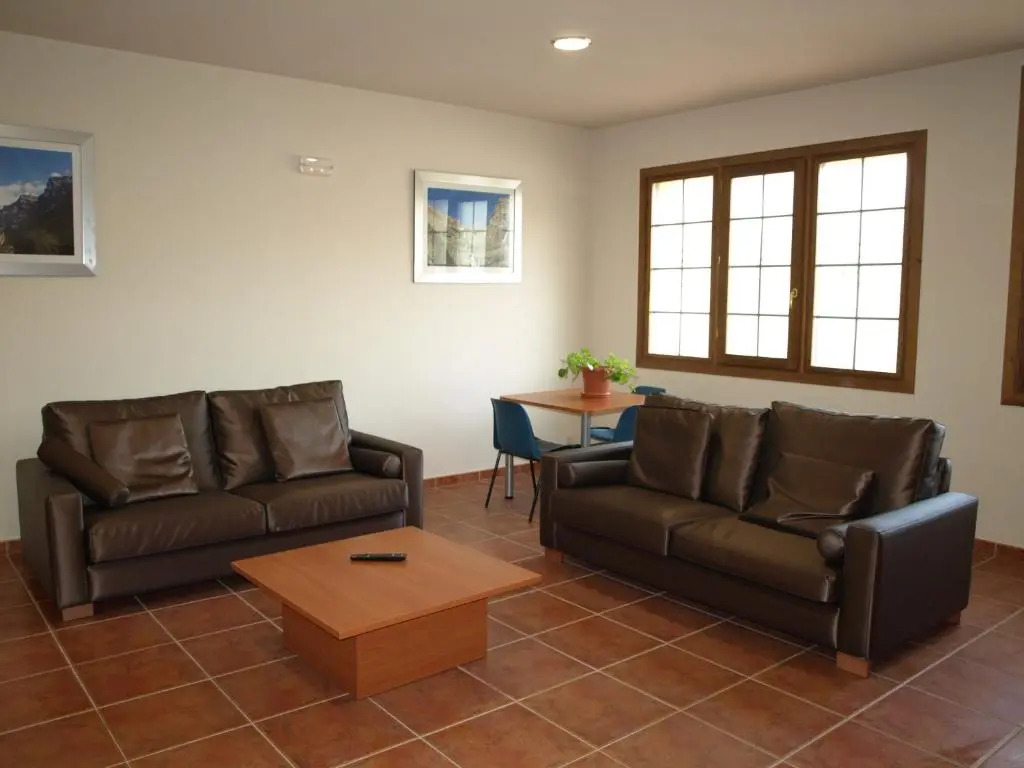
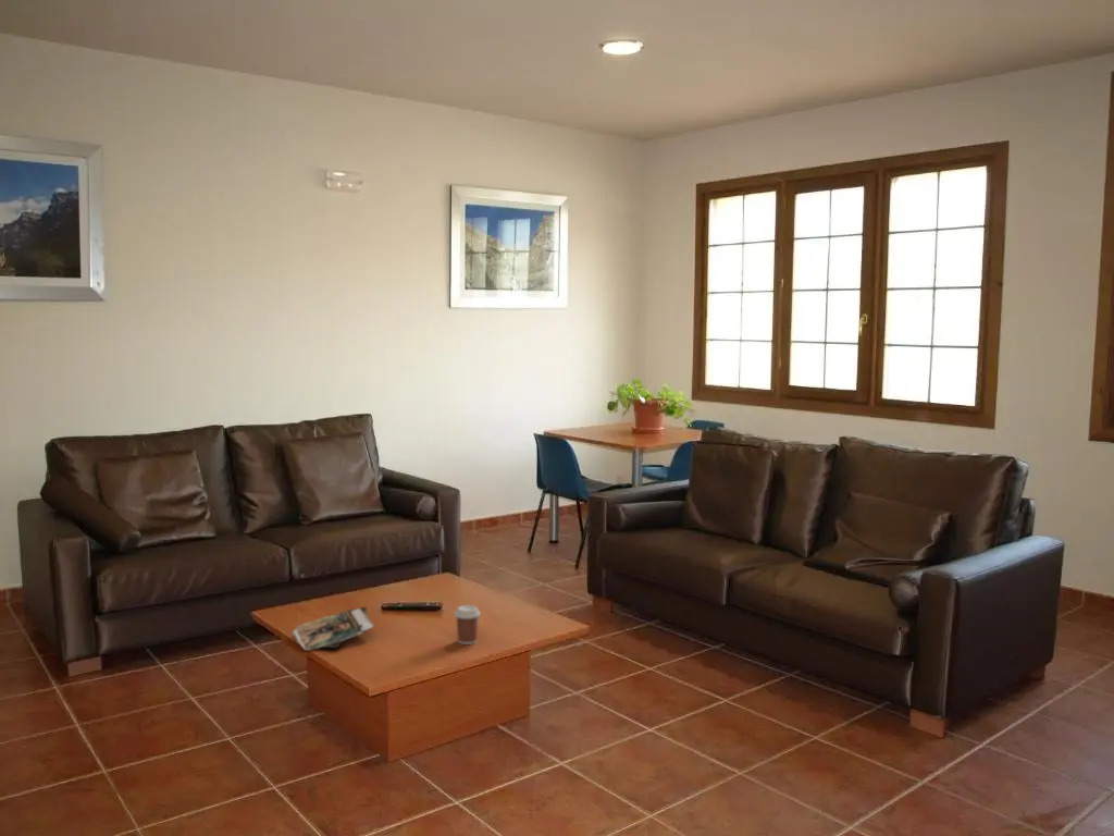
+ magazine [292,606,375,651]
+ coffee cup [454,604,482,646]
